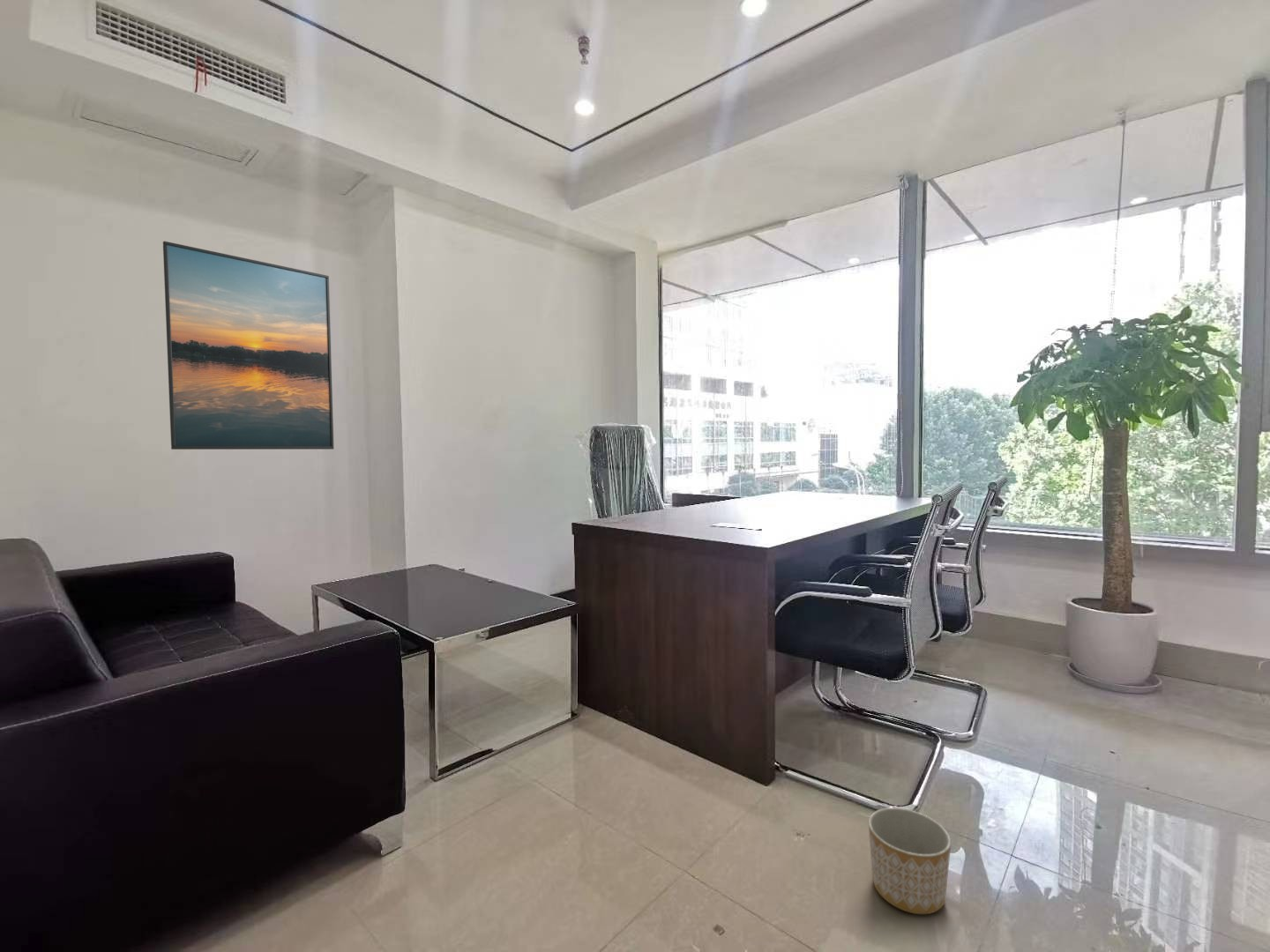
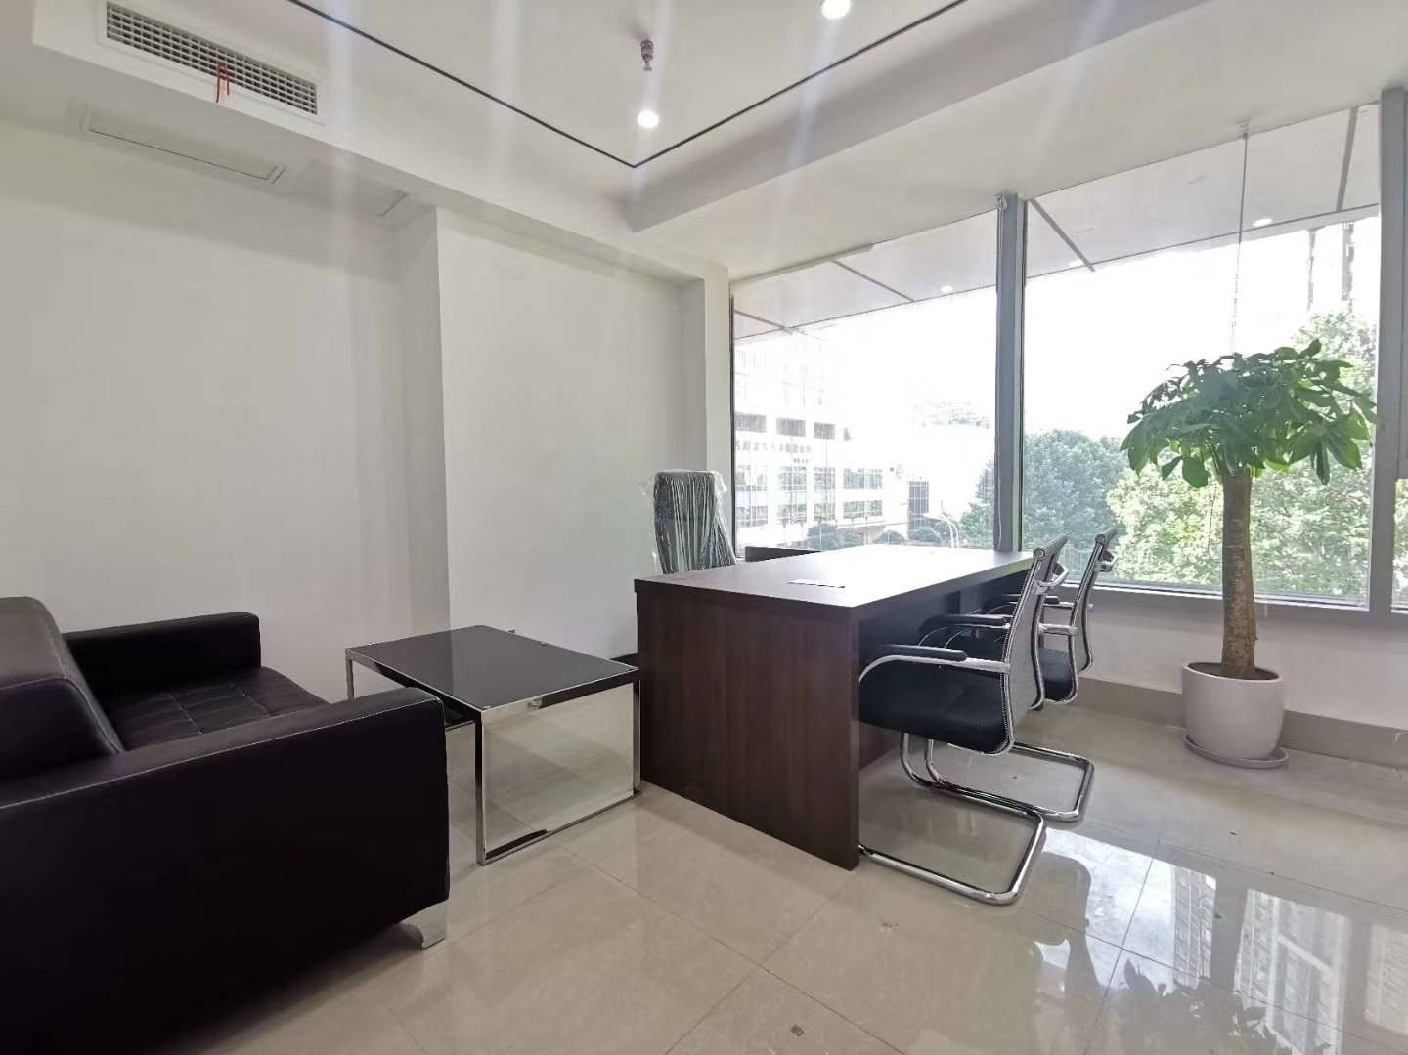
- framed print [162,241,334,450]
- planter [868,807,952,915]
